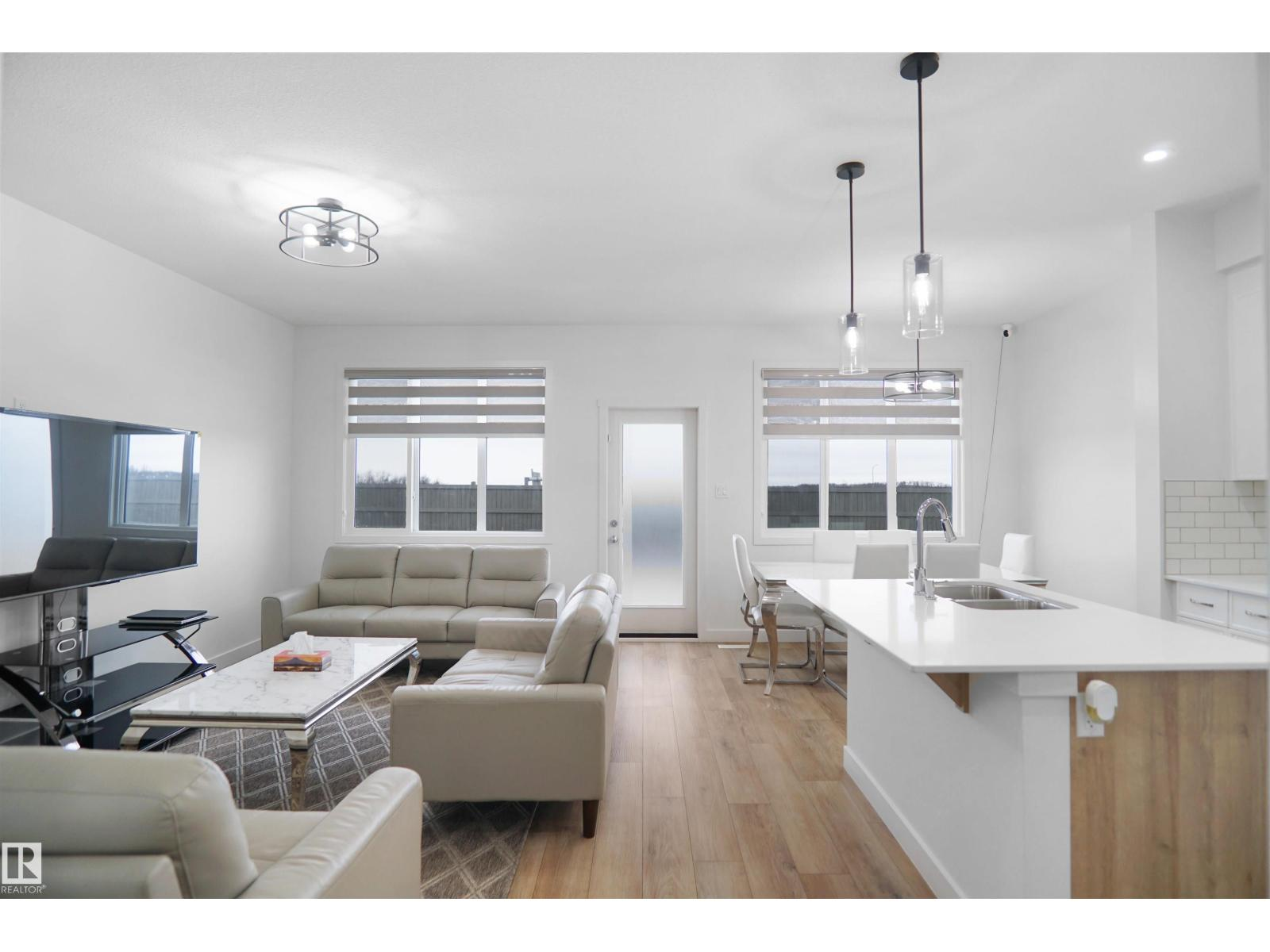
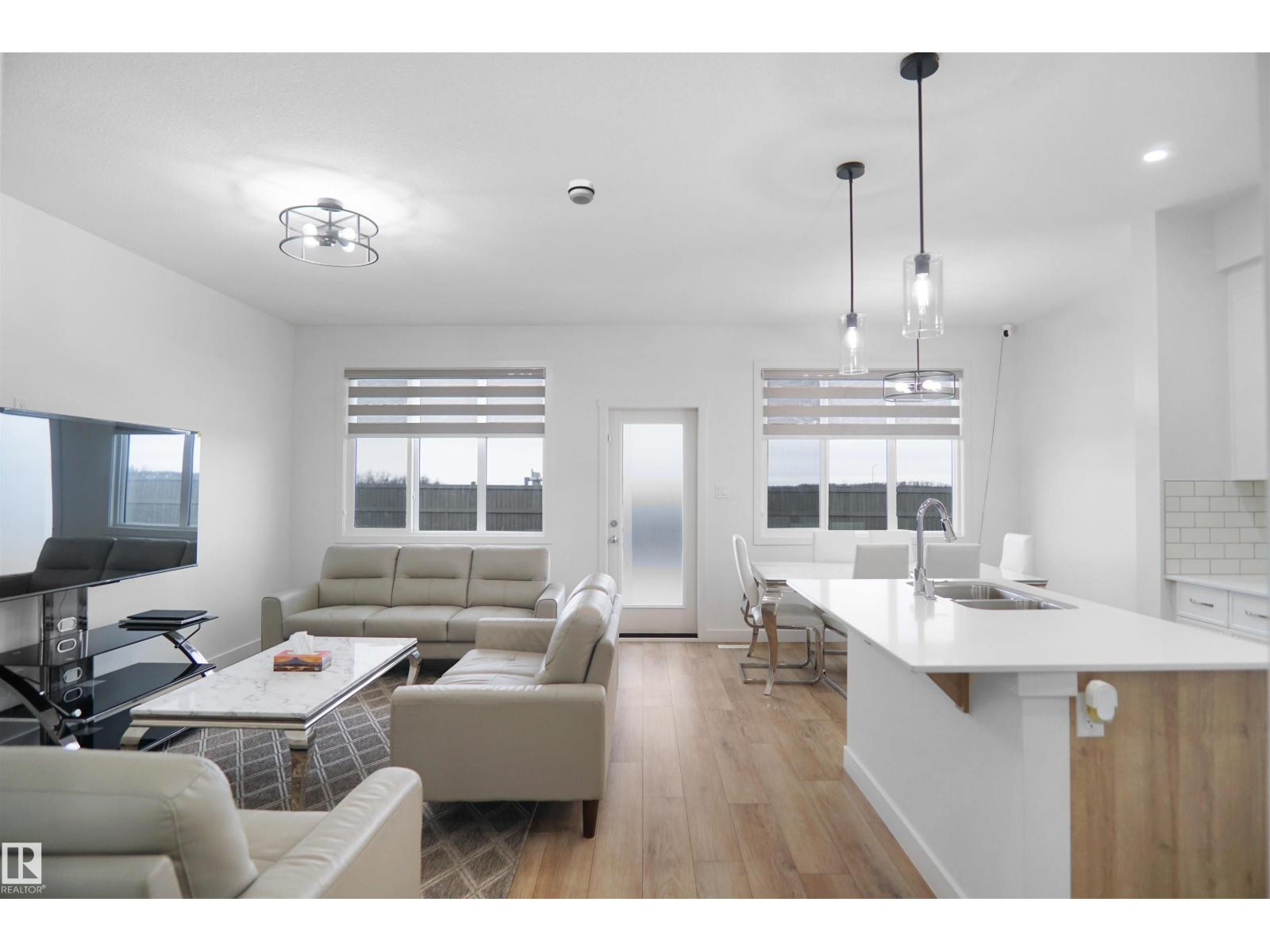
+ smoke detector [567,178,595,205]
